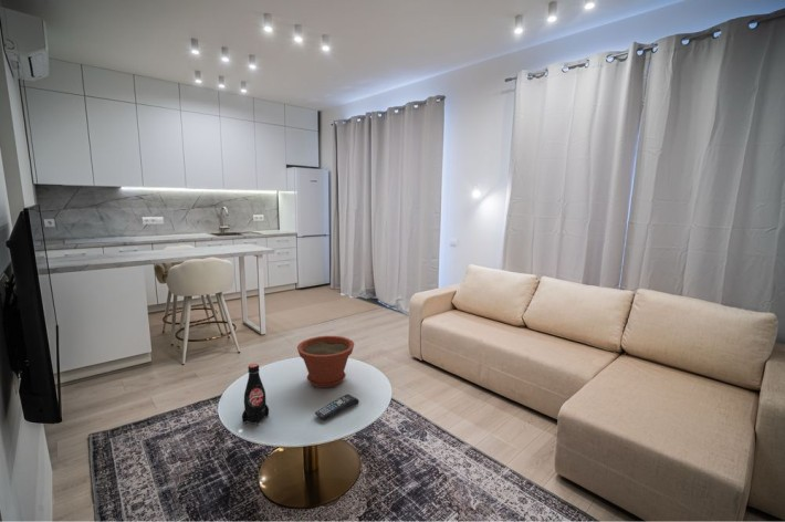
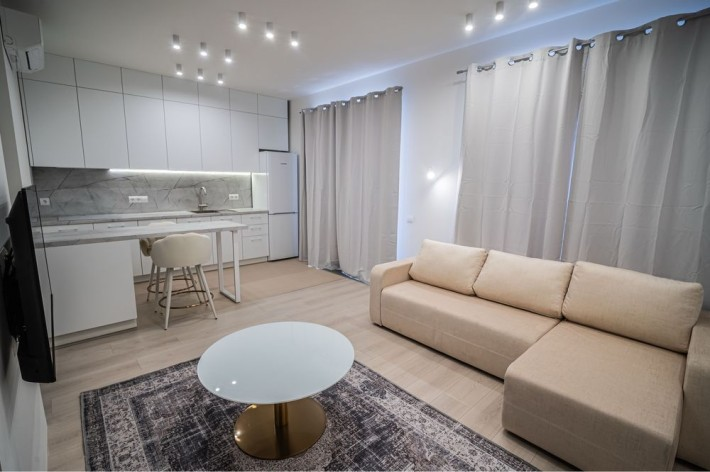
- bottle [241,363,270,426]
- plant pot [296,335,355,389]
- remote control [314,394,359,421]
